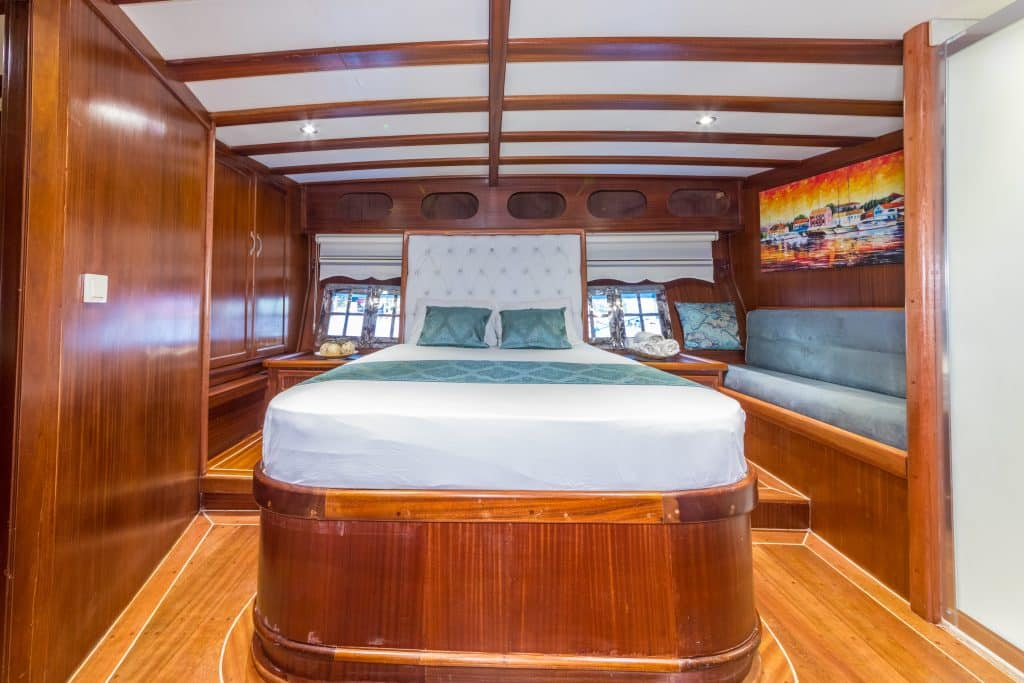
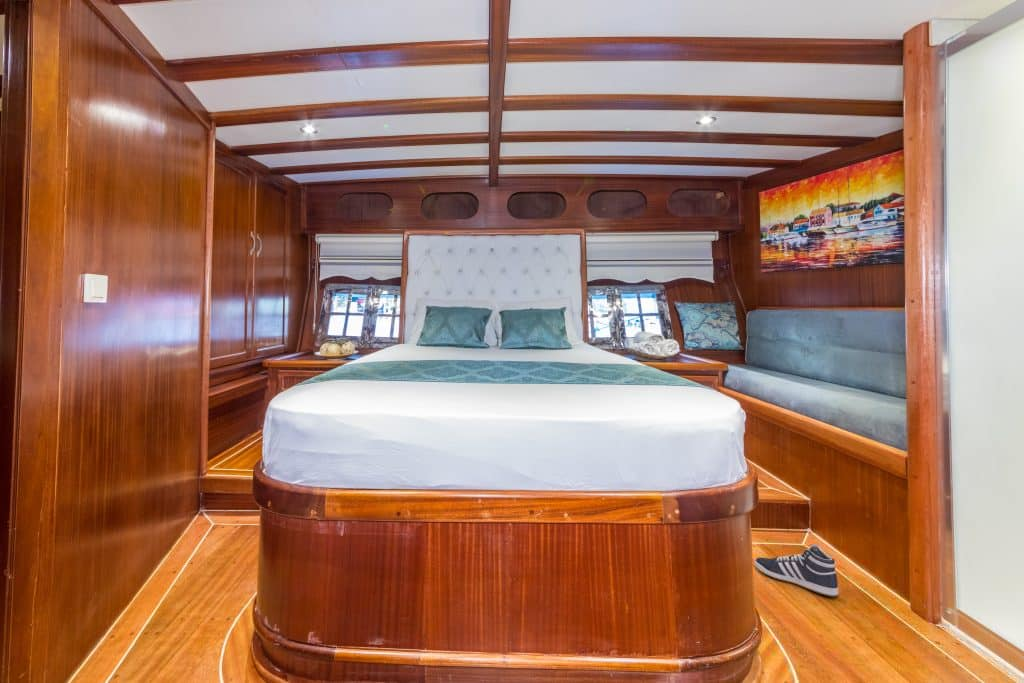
+ sneaker [754,543,839,598]
